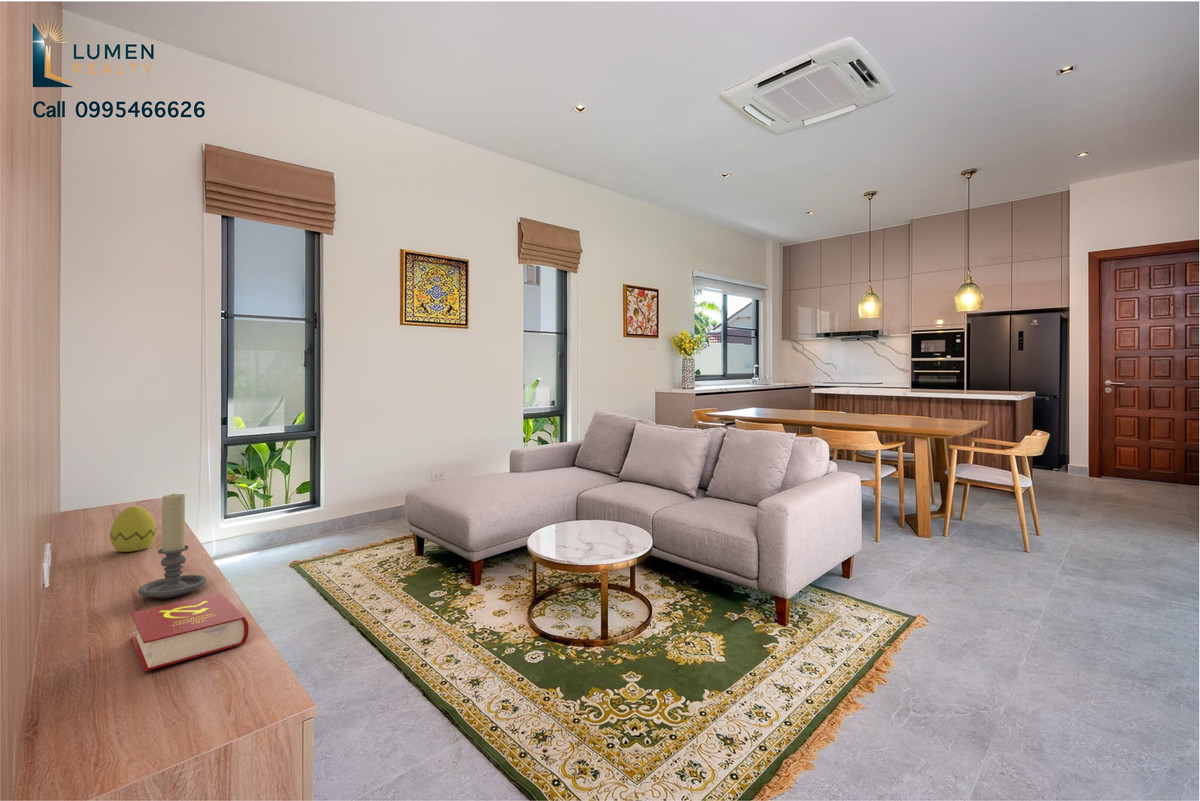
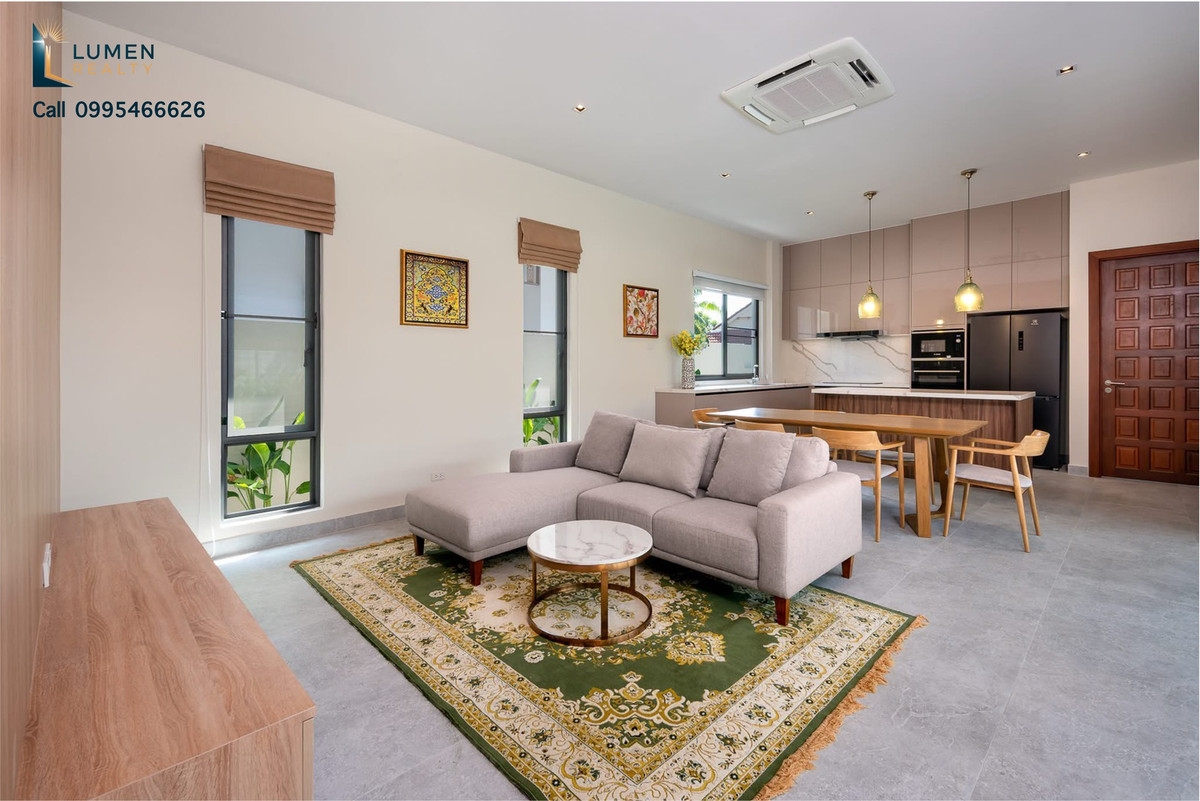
- candle holder [137,492,207,599]
- book [130,592,250,673]
- decorative egg [109,505,157,553]
